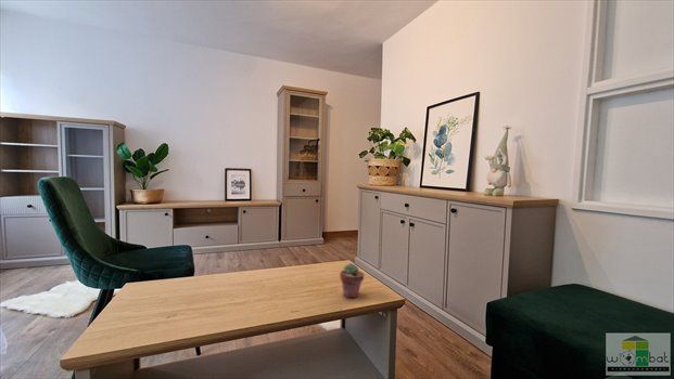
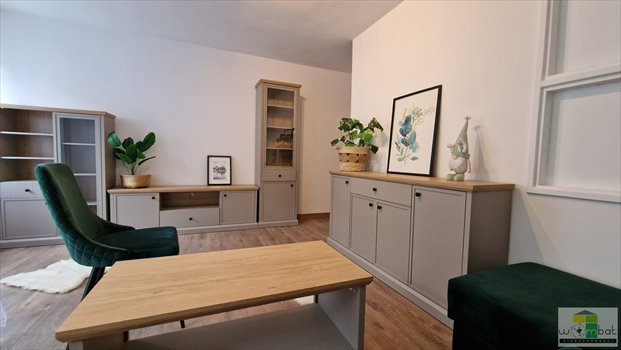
- potted succulent [339,262,366,299]
